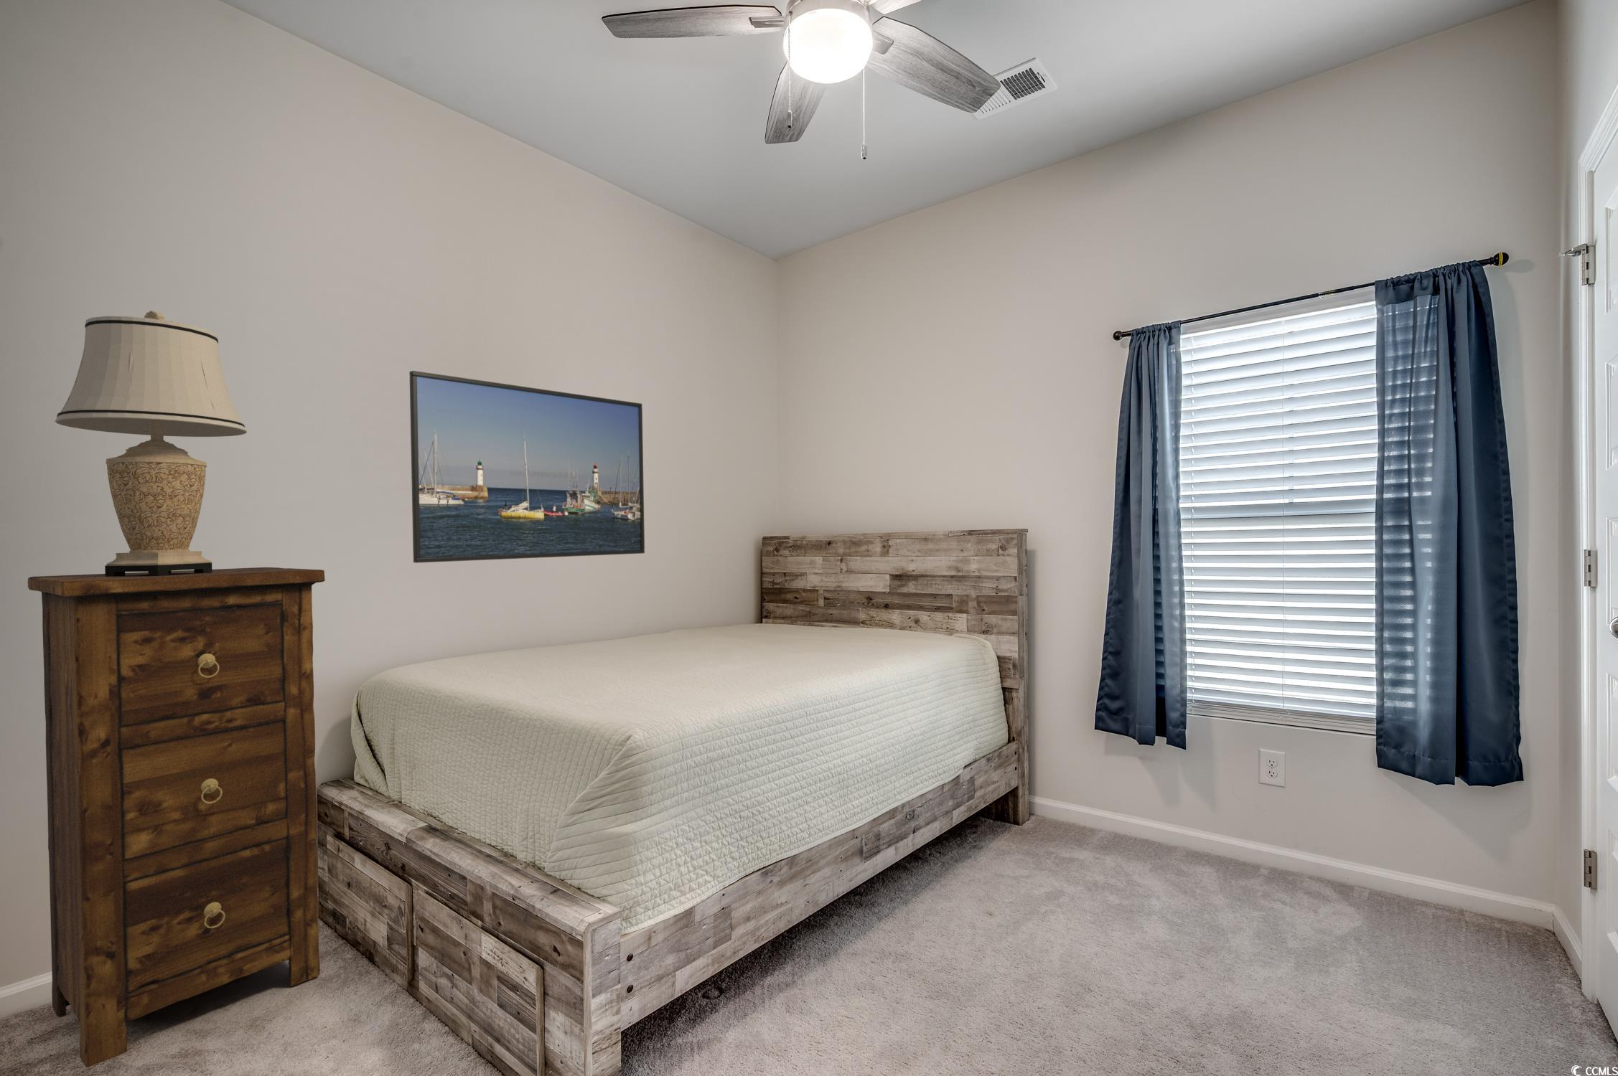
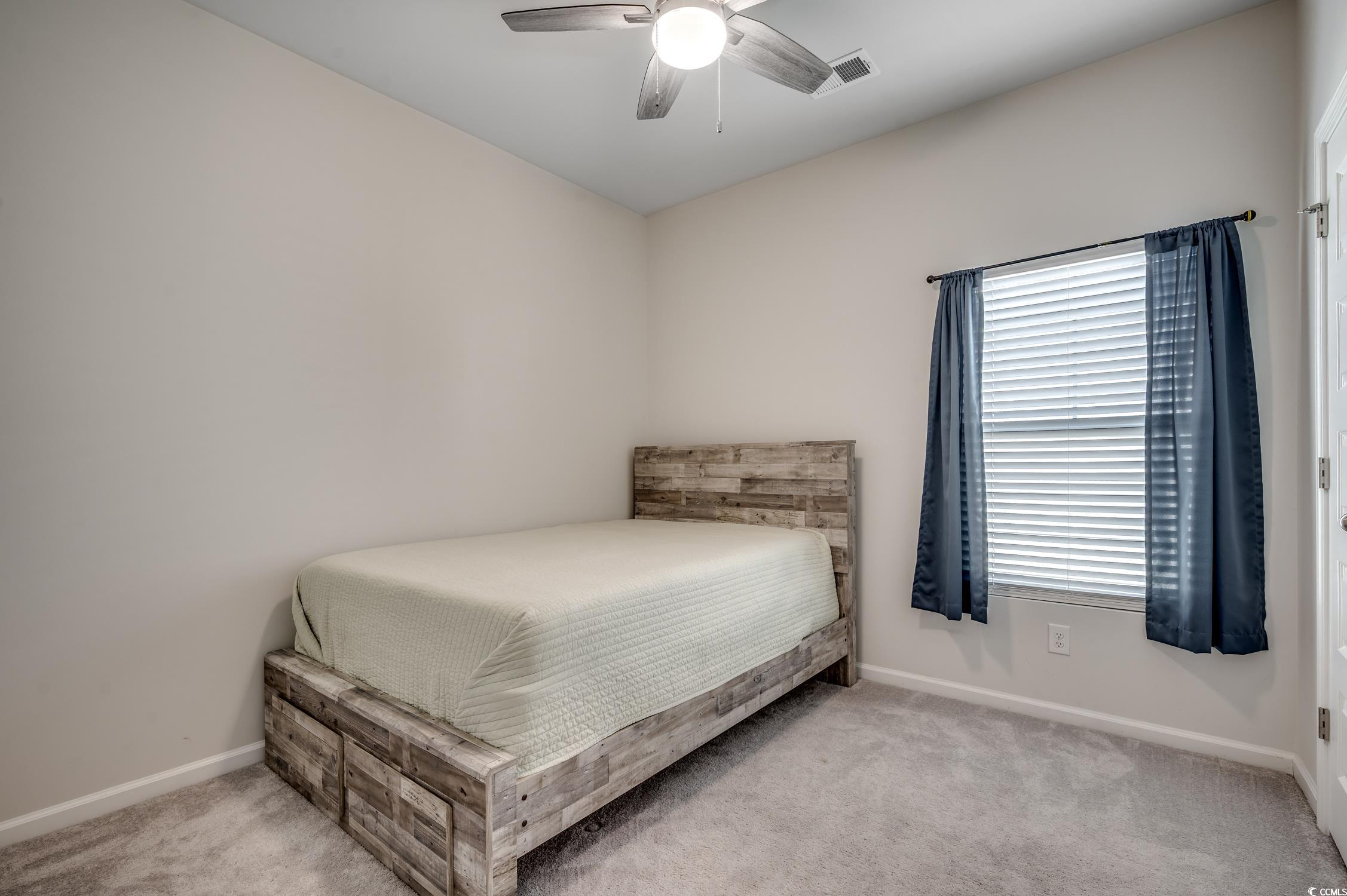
- table lamp [54,310,247,576]
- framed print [408,370,645,564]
- cabinet [28,567,326,1068]
